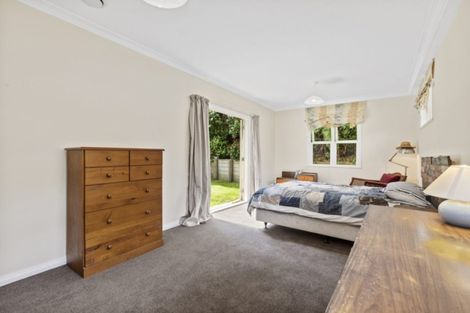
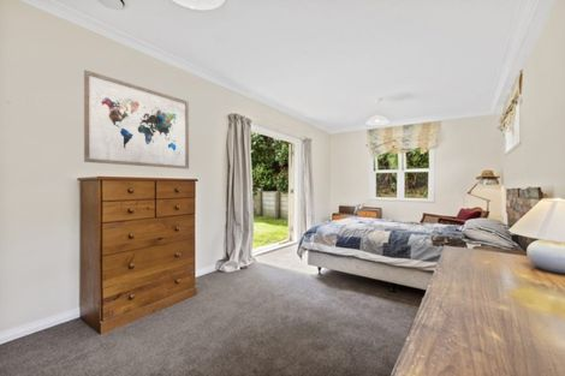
+ wall art [83,68,190,171]
